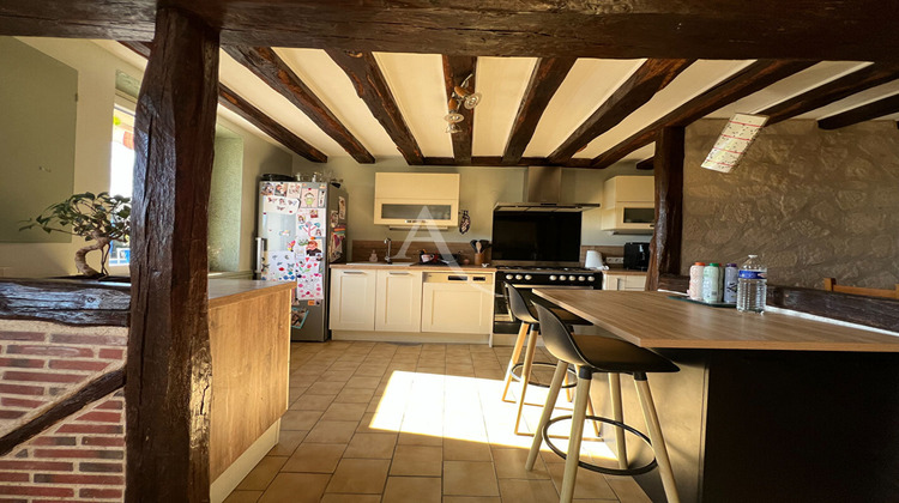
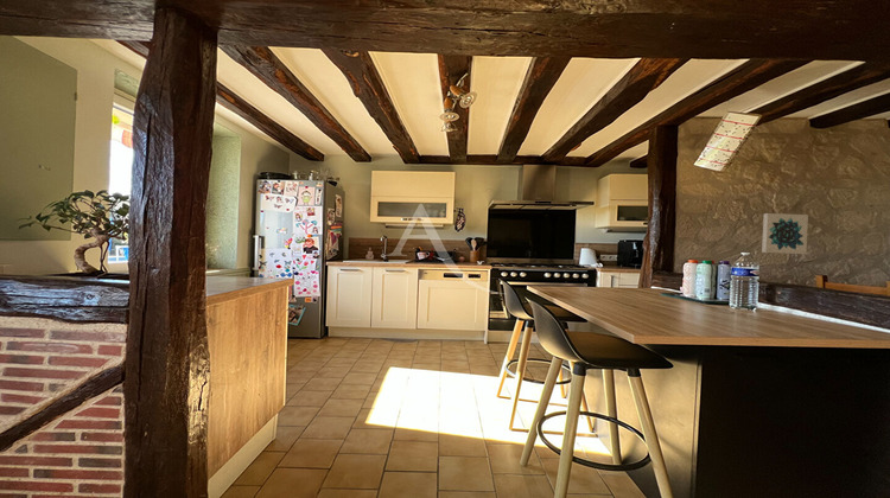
+ wall art [761,212,809,255]
